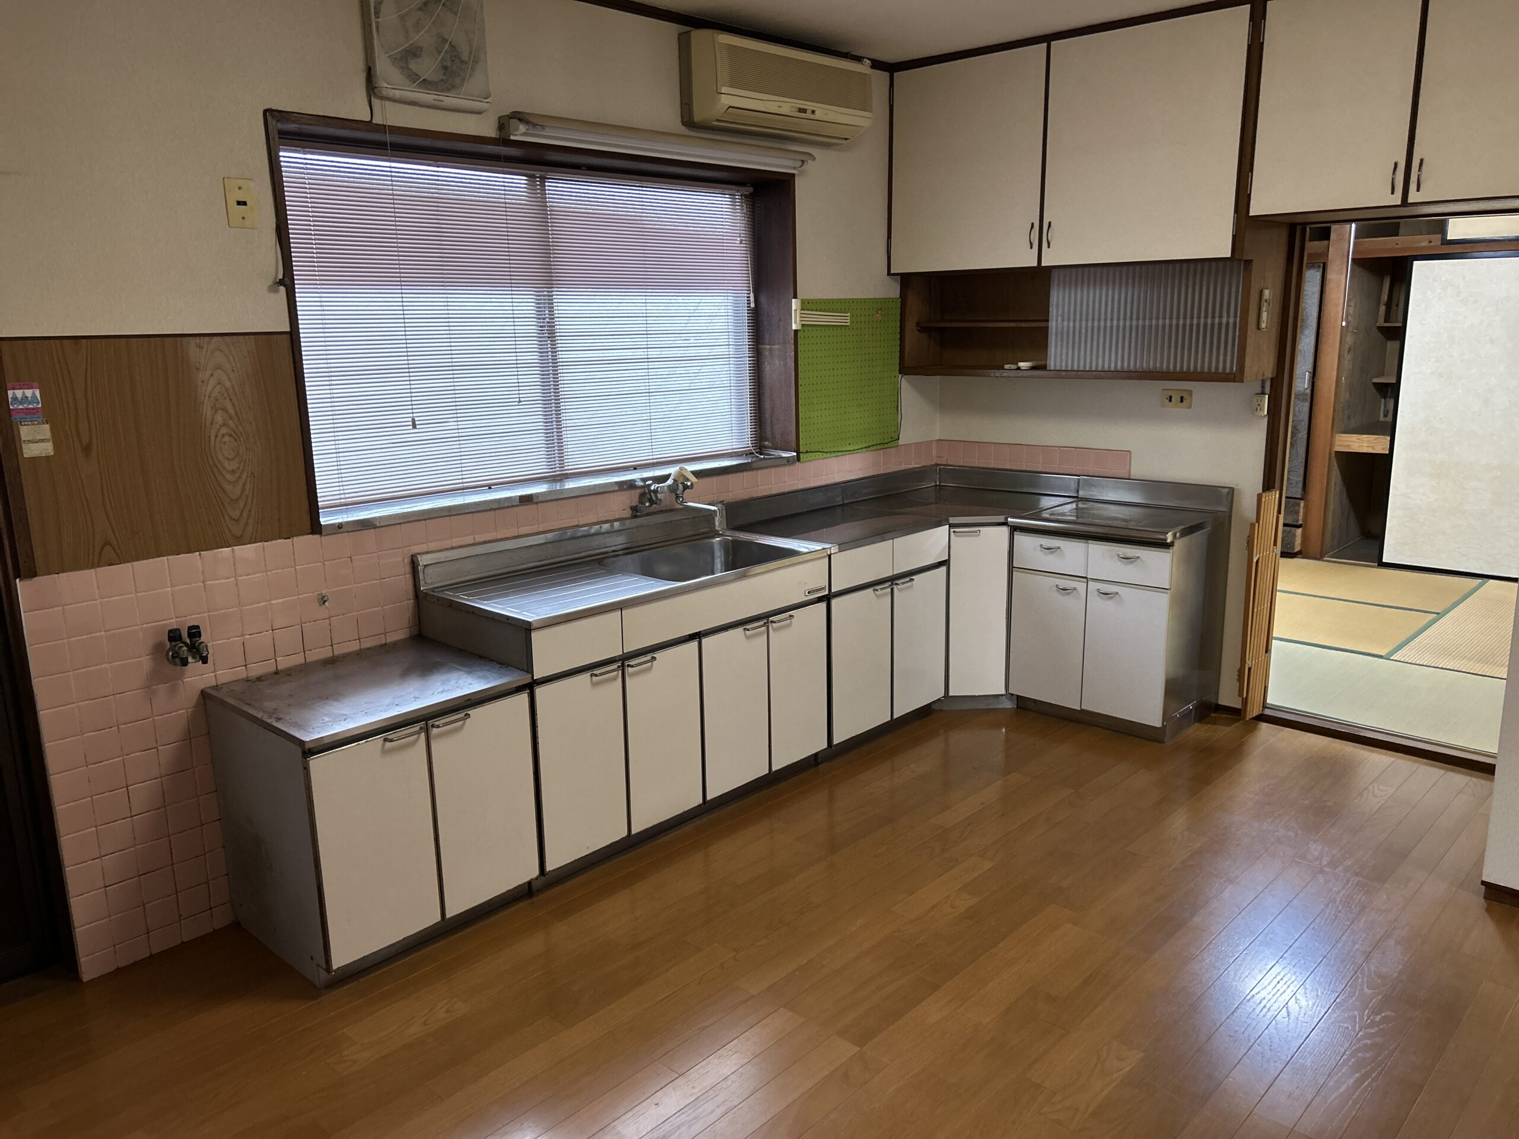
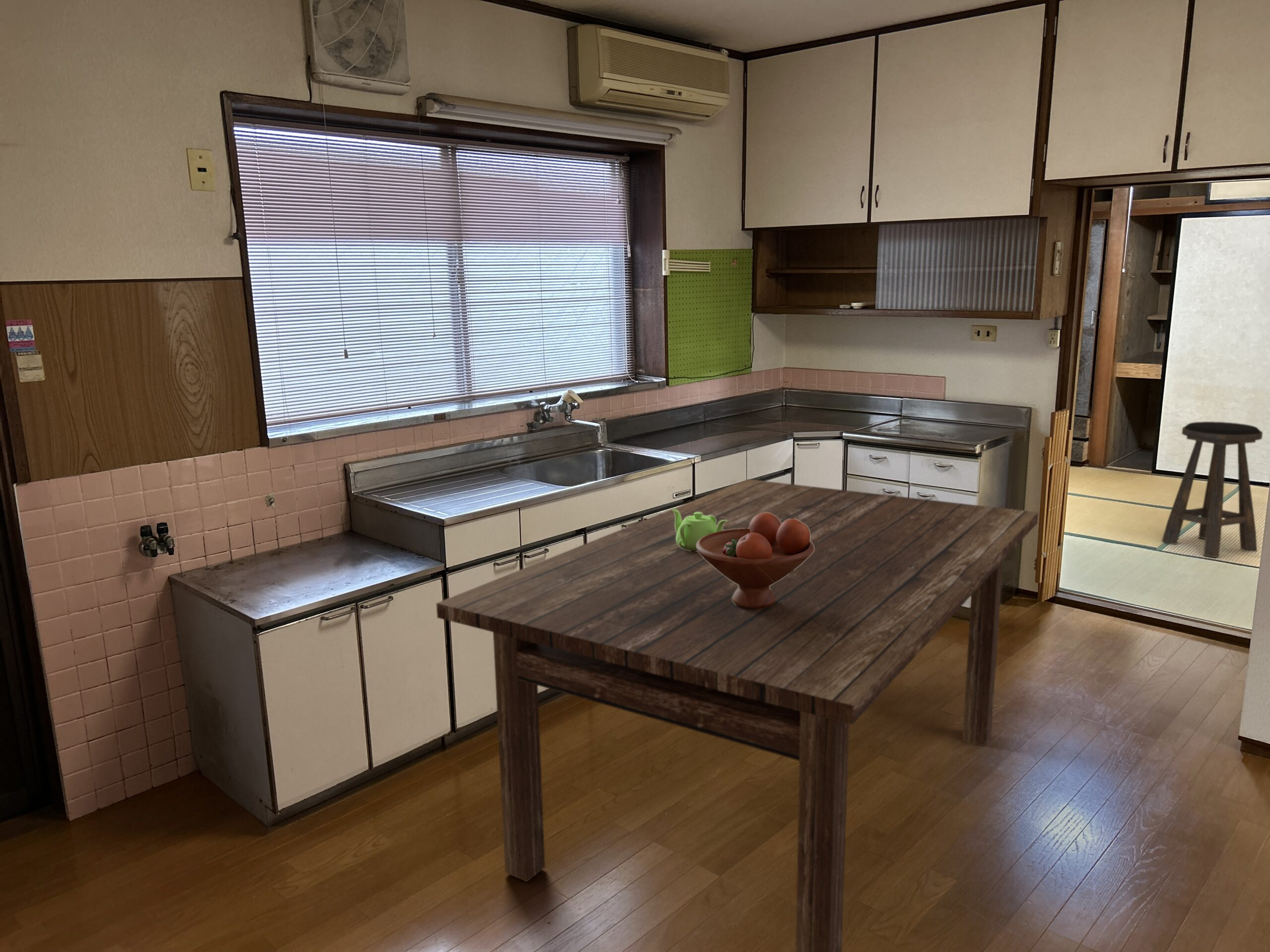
+ stool [1161,421,1263,558]
+ fruit bowl [696,513,814,609]
+ teapot [672,508,727,551]
+ dining table [436,478,1039,952]
